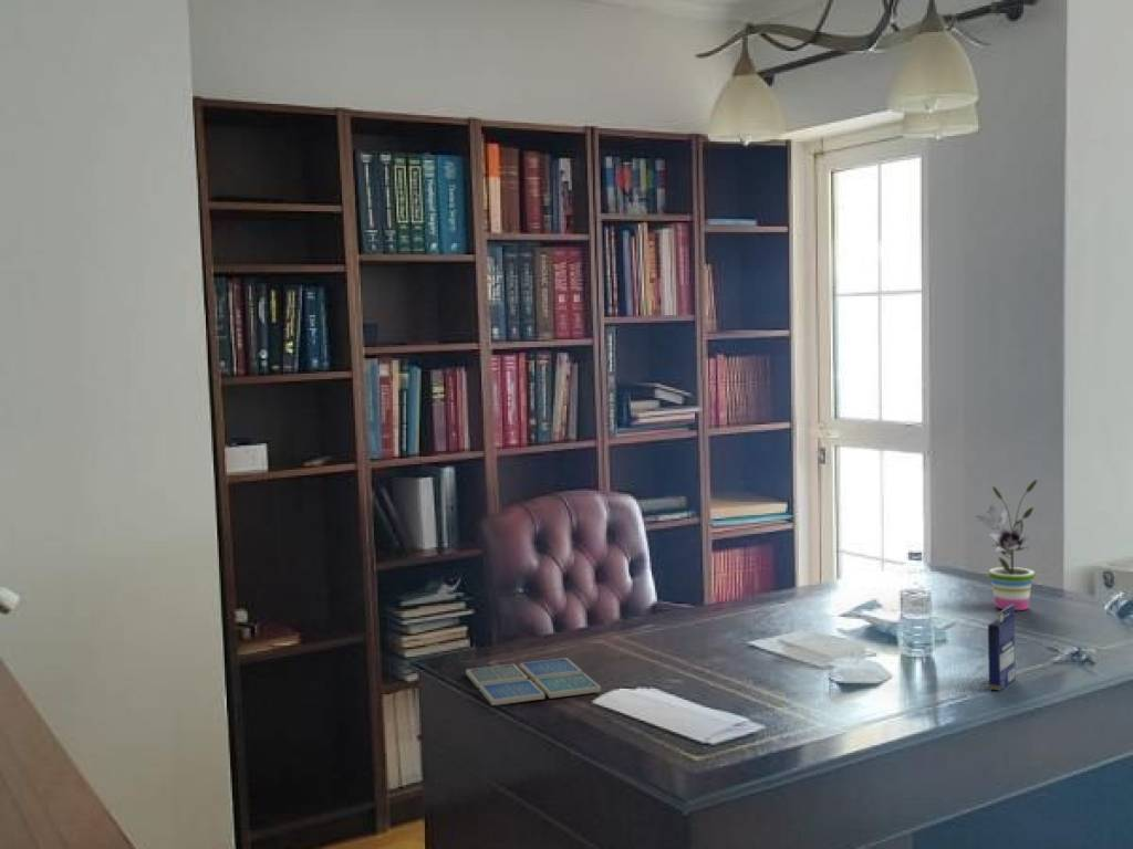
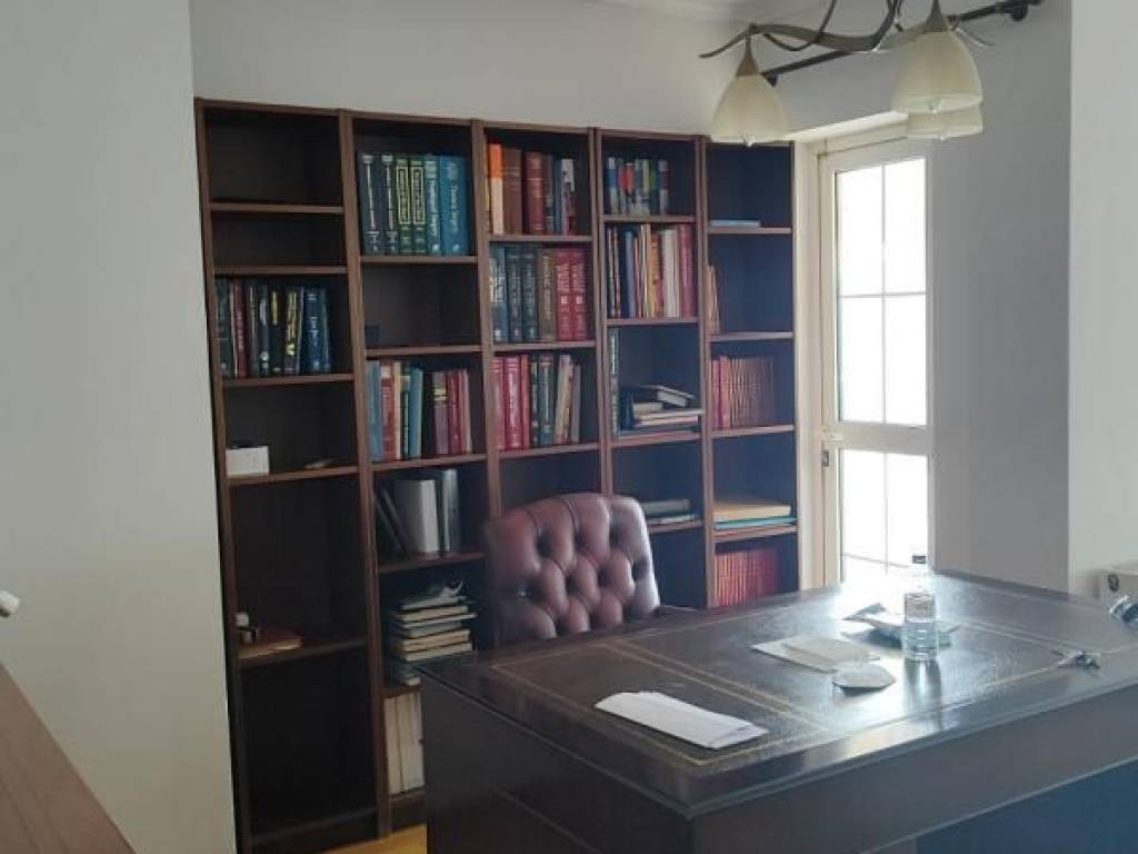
- potted plant [975,479,1038,611]
- small box [987,605,1017,692]
- drink coaster [465,657,602,706]
